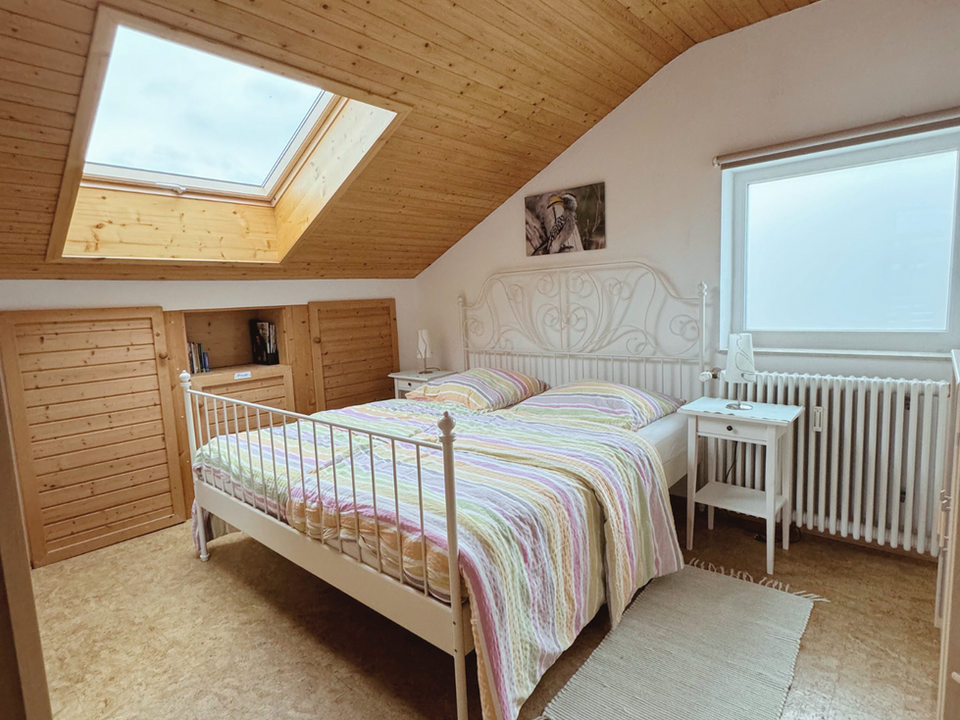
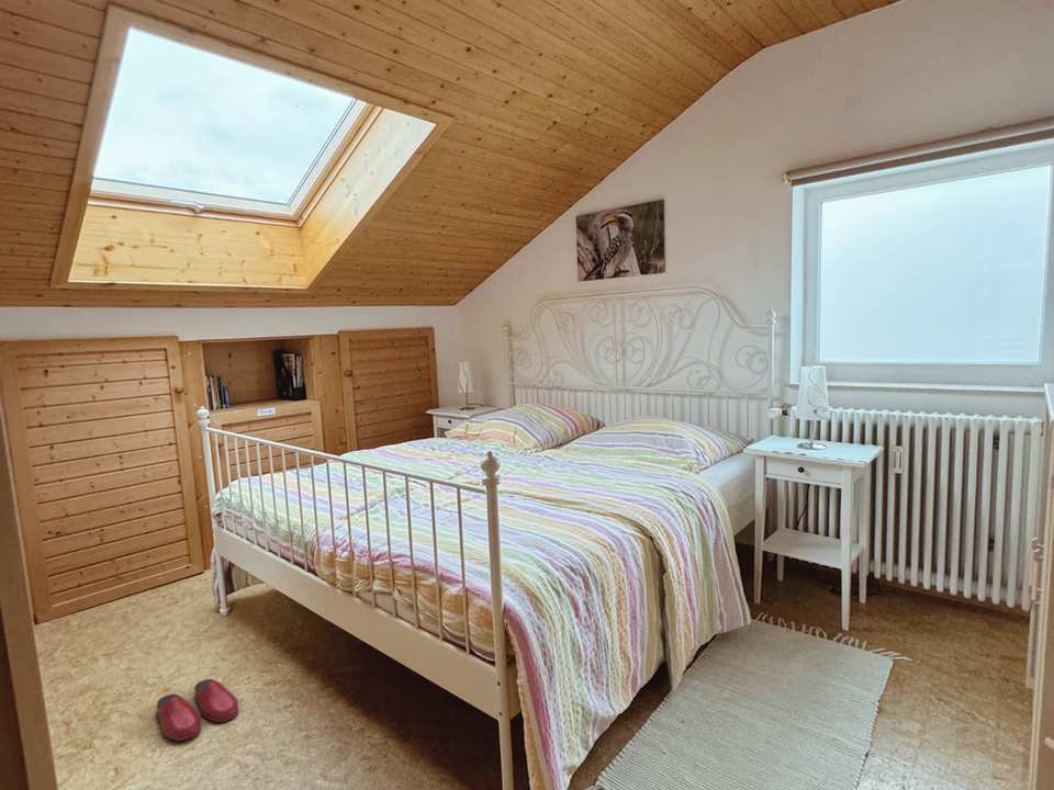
+ slippers [156,678,239,742]
